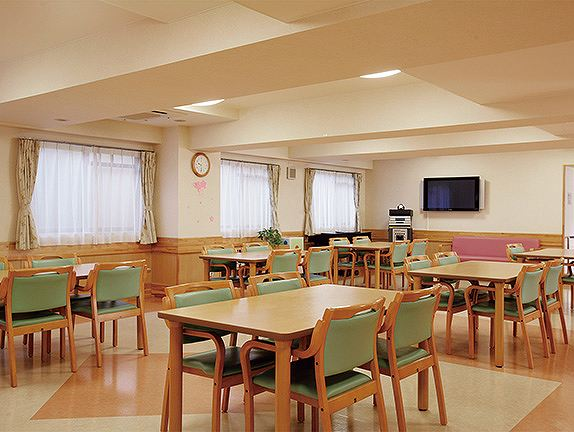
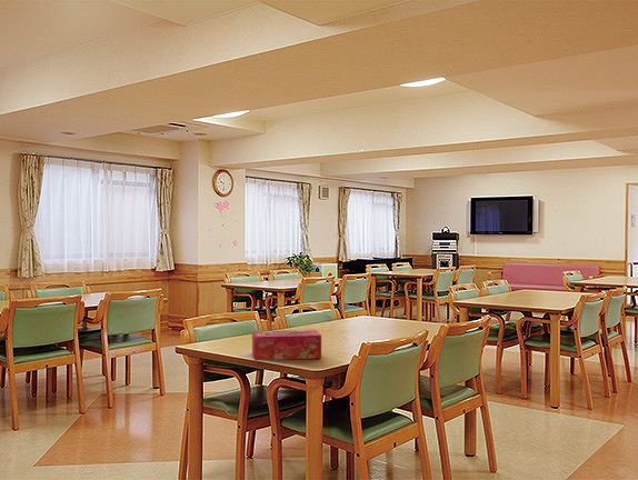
+ tissue box [251,329,322,361]
